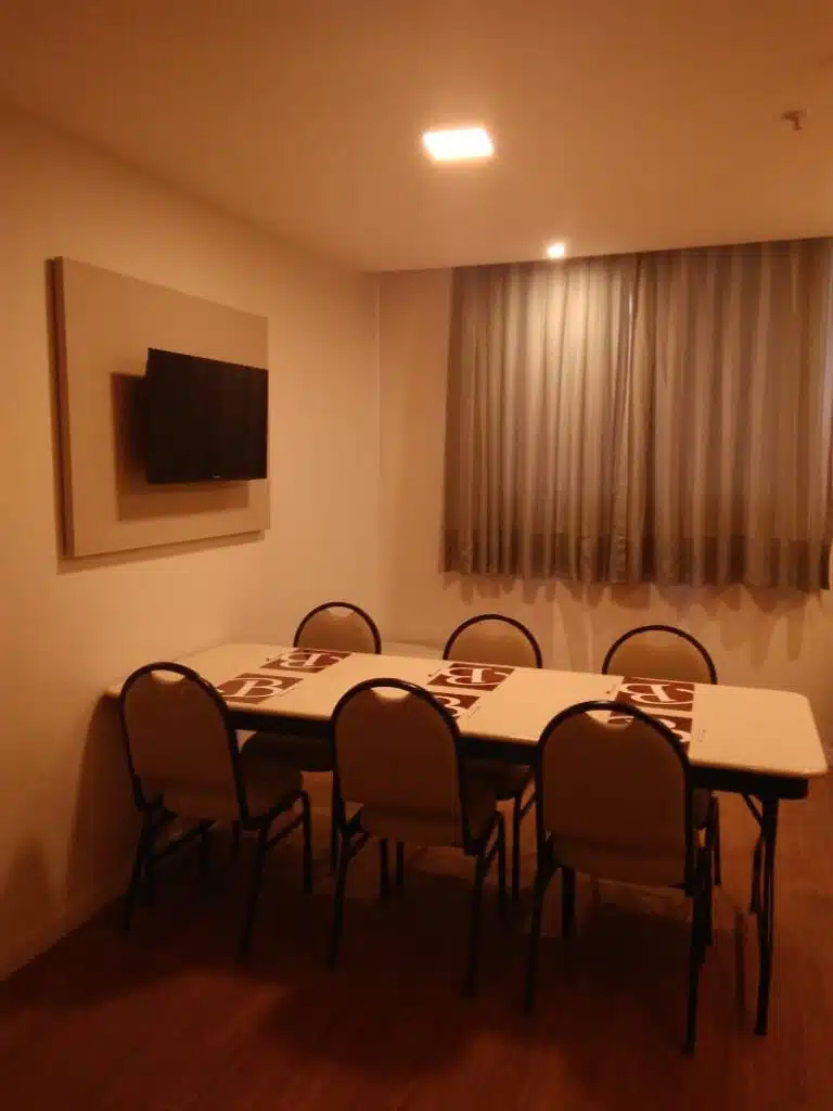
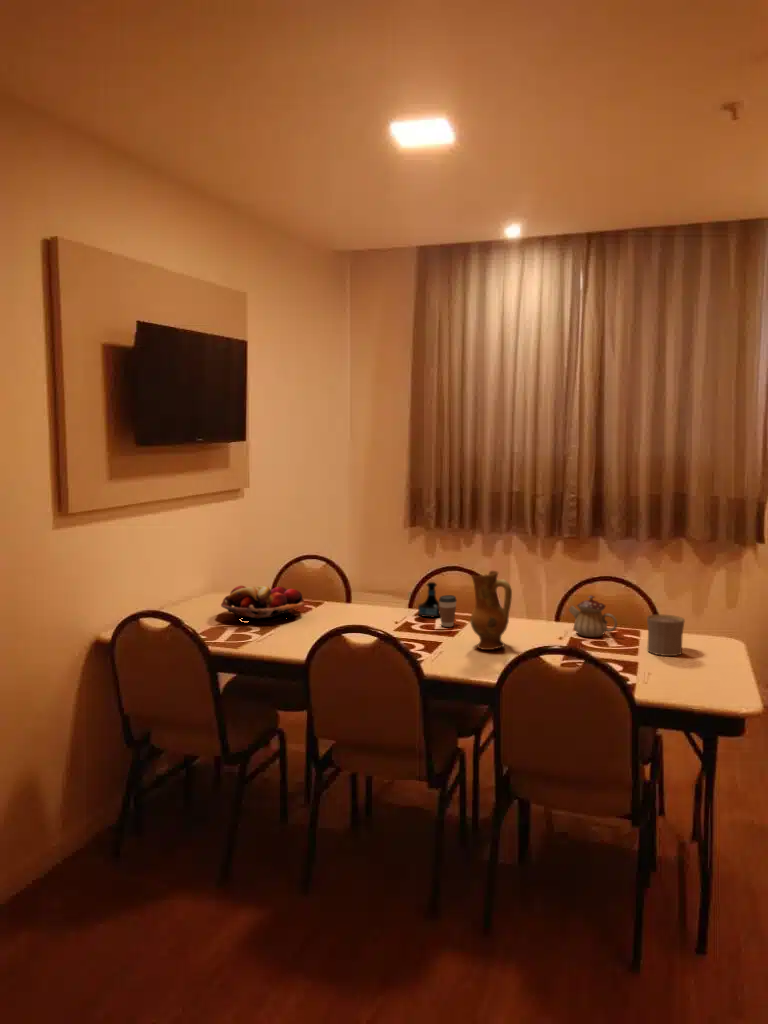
+ tequila bottle [417,581,440,618]
+ cup [646,613,686,657]
+ ceramic jug [469,570,513,651]
+ coffee cup [438,594,458,628]
+ fruit basket [220,585,305,622]
+ teapot [568,594,618,638]
